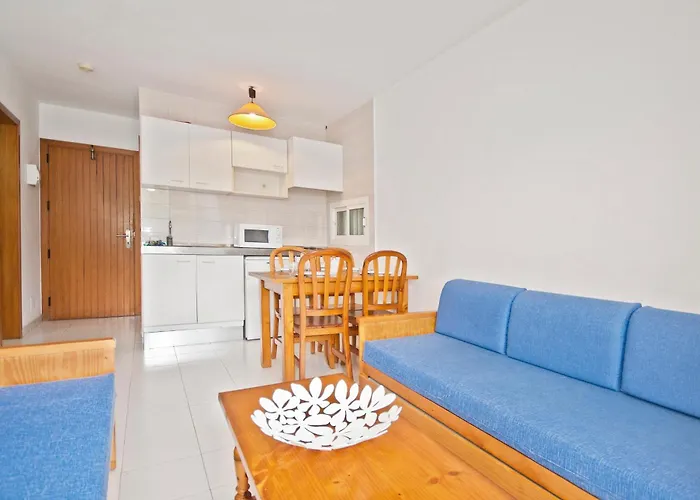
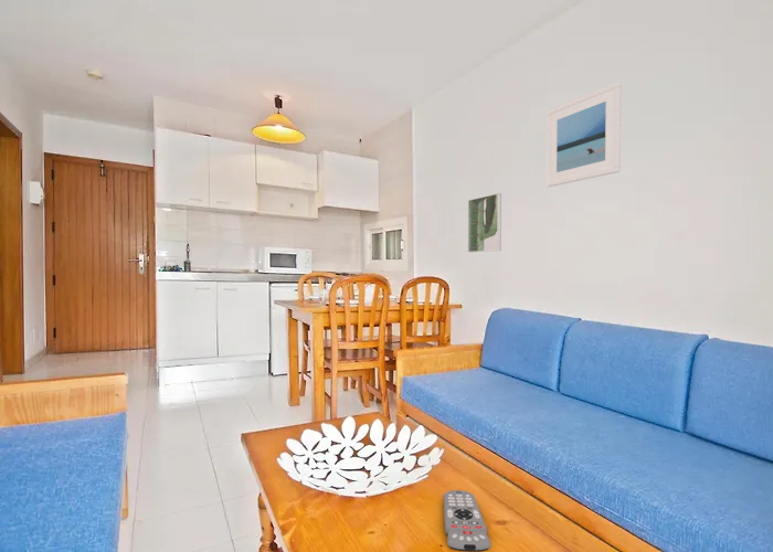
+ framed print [467,192,502,254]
+ remote control [443,489,491,552]
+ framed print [546,81,623,188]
